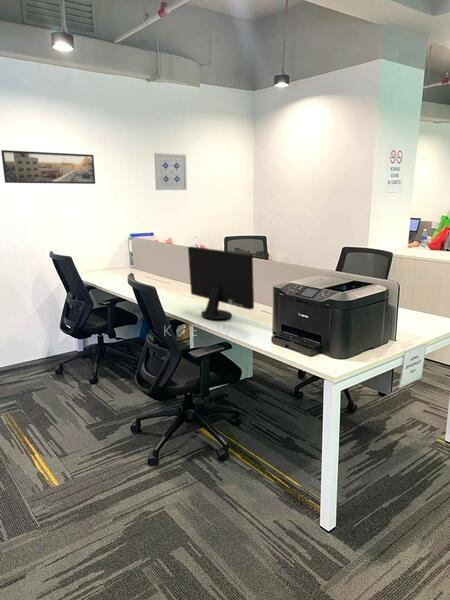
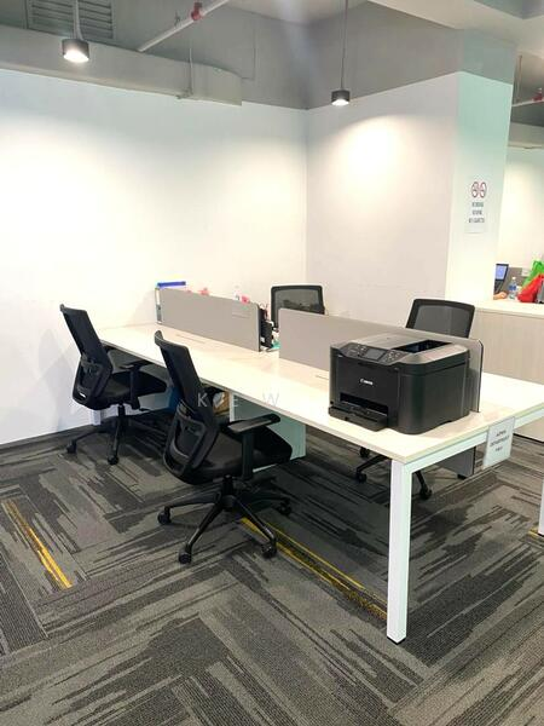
- computer monitor [187,246,255,320]
- wall art [153,152,188,191]
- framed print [0,149,96,185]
